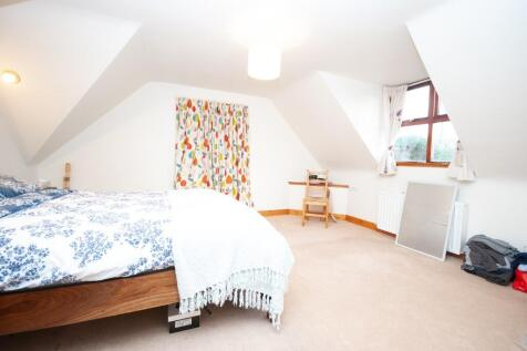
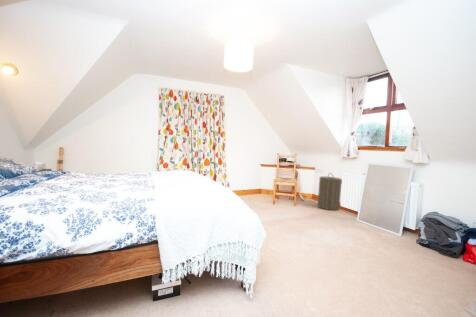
+ laundry hamper [317,172,343,211]
